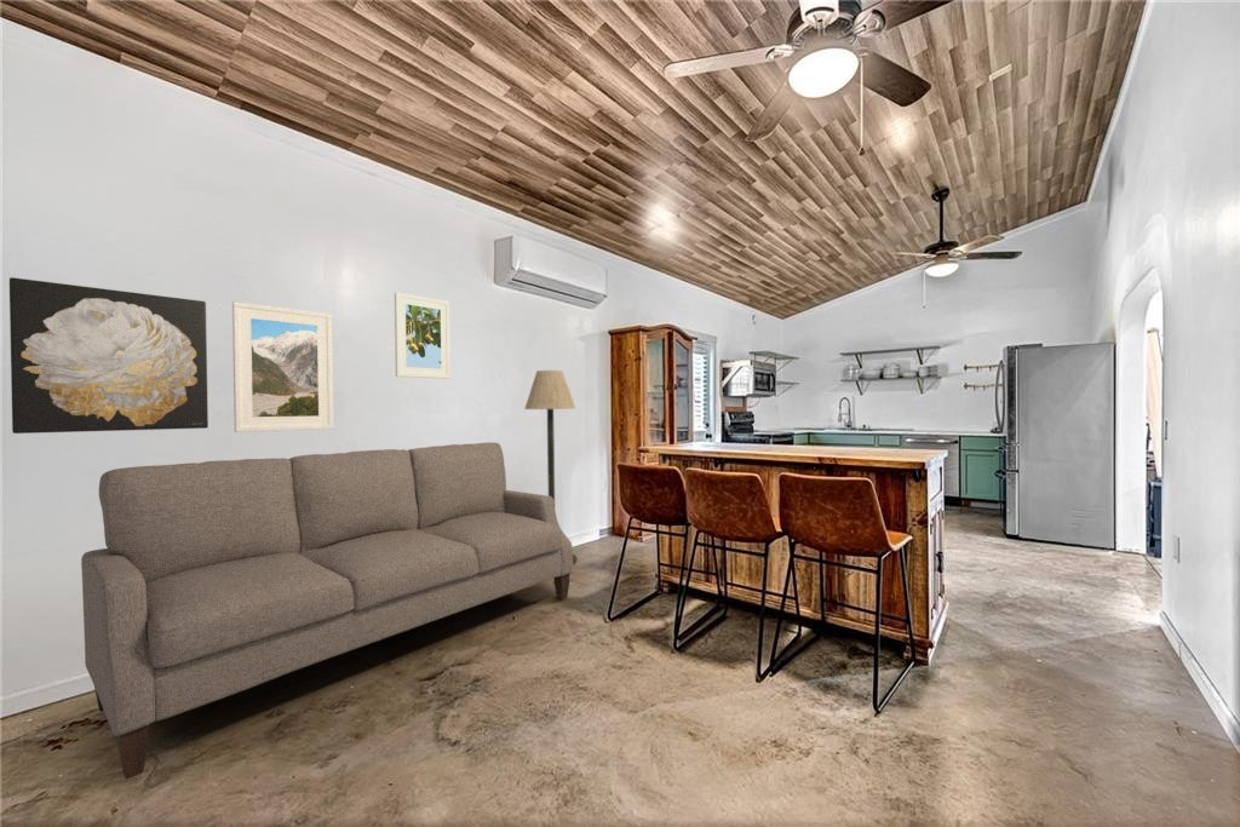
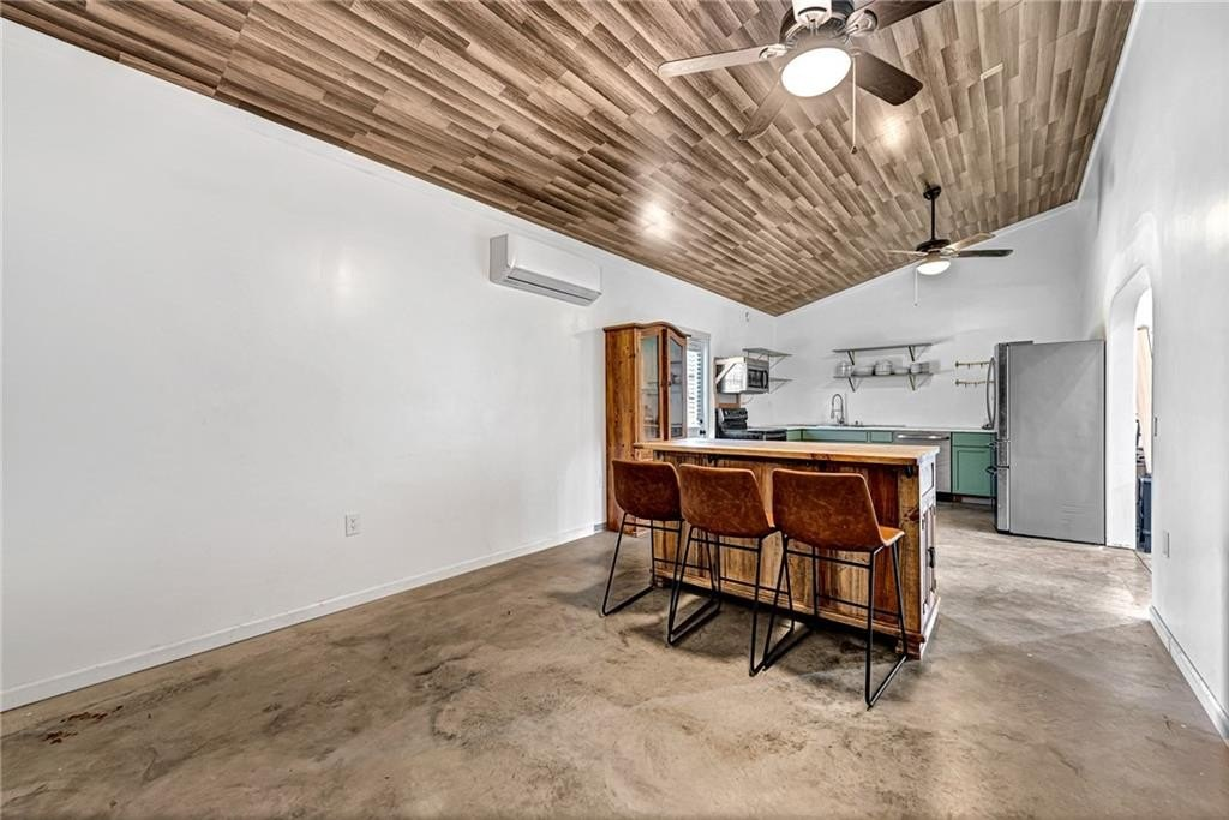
- wall art [8,276,209,435]
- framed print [394,291,452,380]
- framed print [231,300,334,433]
- sofa [80,441,574,781]
- floor lamp [523,369,578,565]
